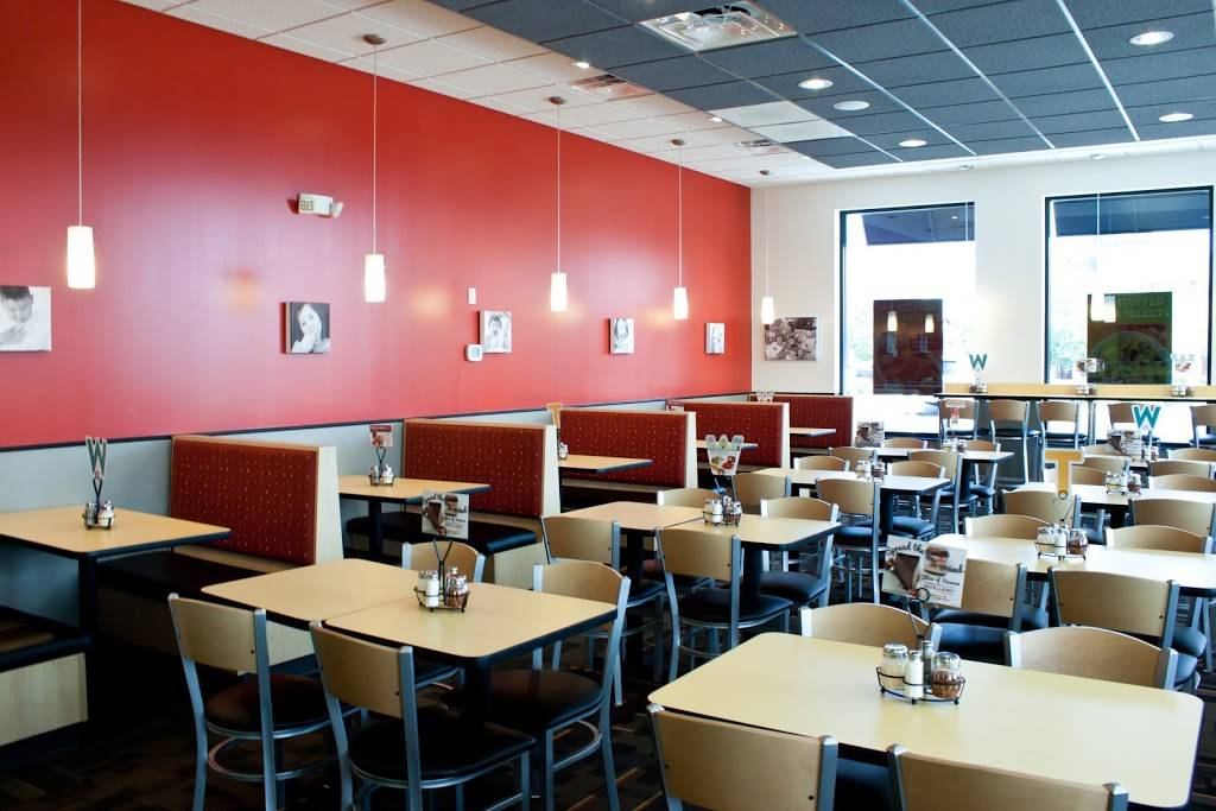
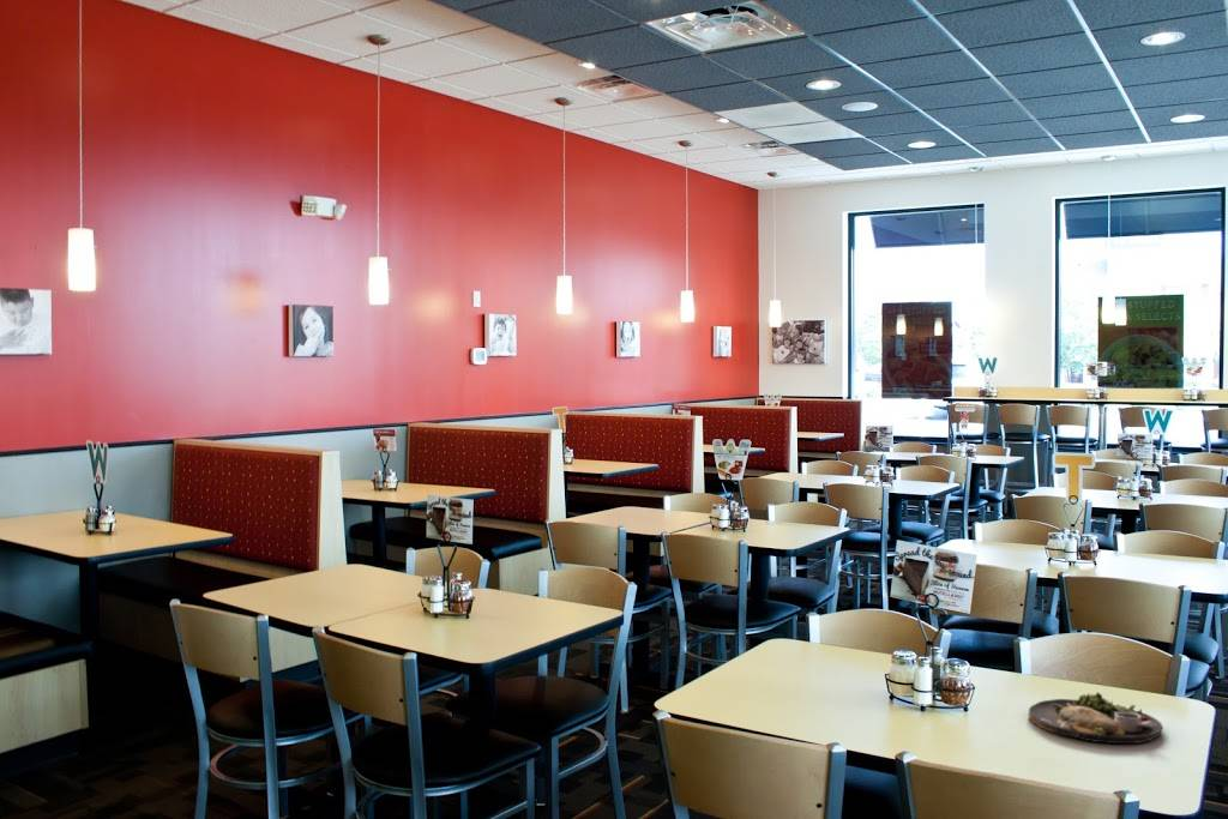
+ dinner plate [1028,691,1164,745]
